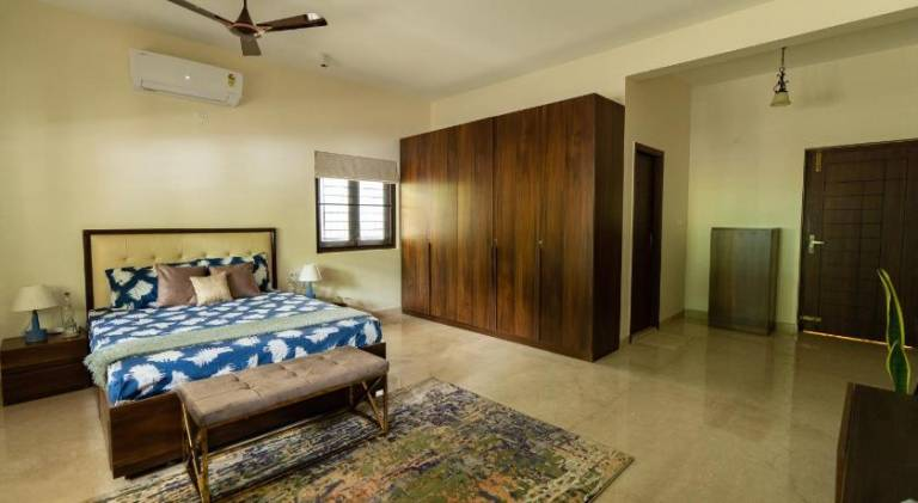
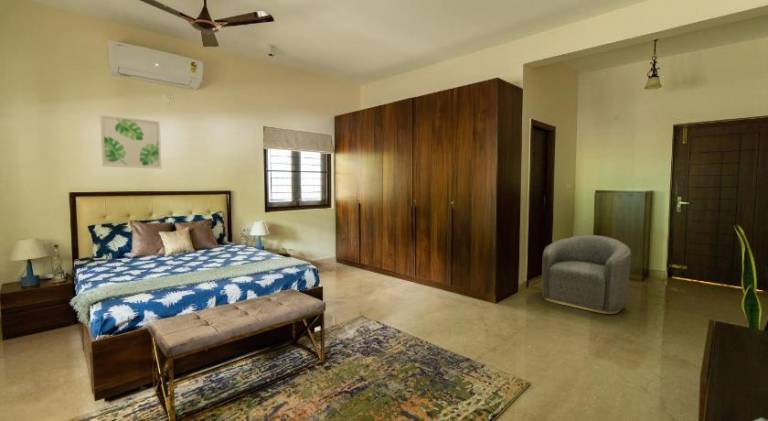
+ armchair [541,234,632,315]
+ wall art [99,114,162,169]
